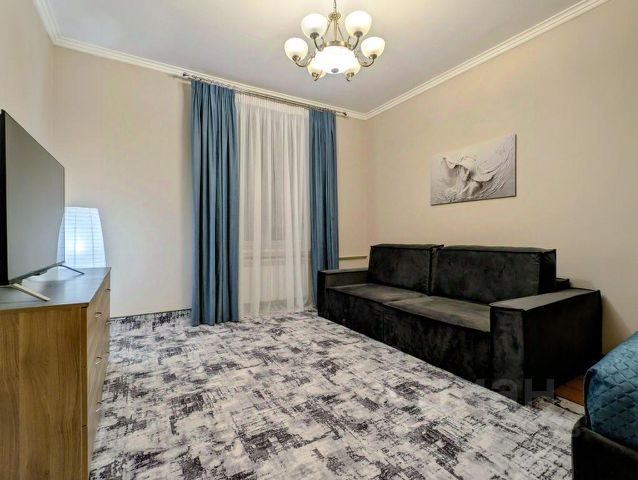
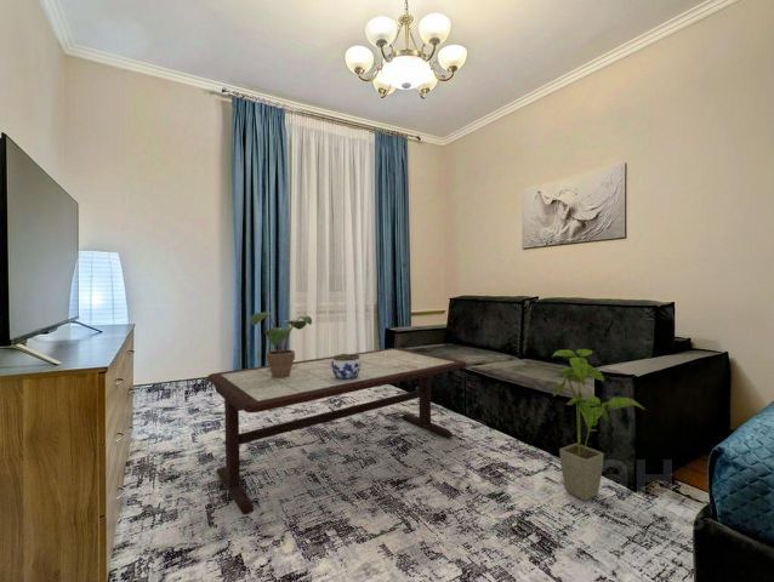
+ coffee table [207,347,467,515]
+ house plant [552,348,647,502]
+ potted plant [250,310,313,378]
+ jar [331,353,362,380]
